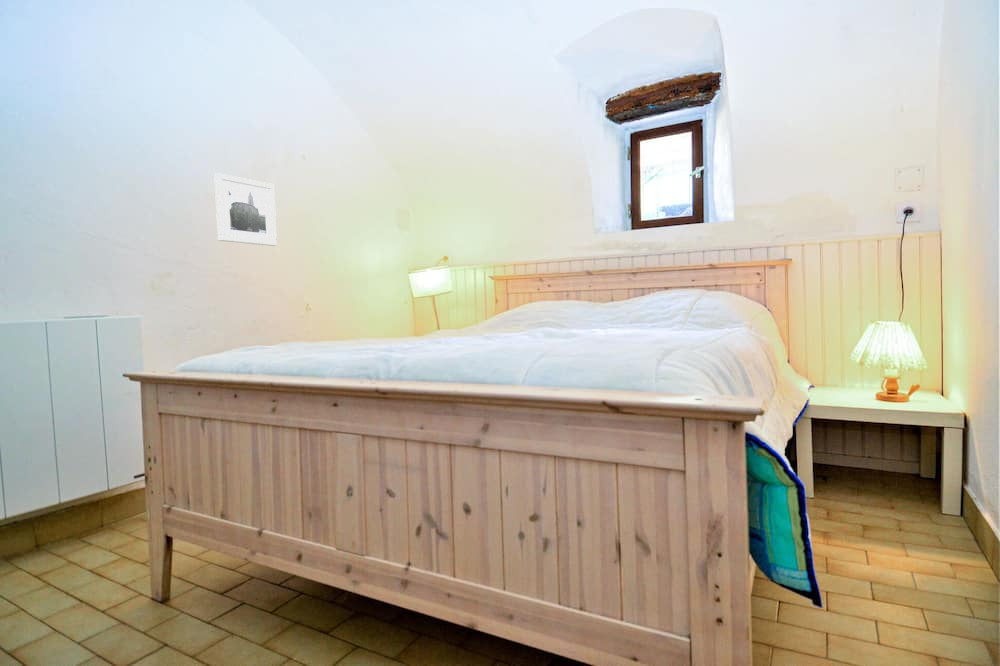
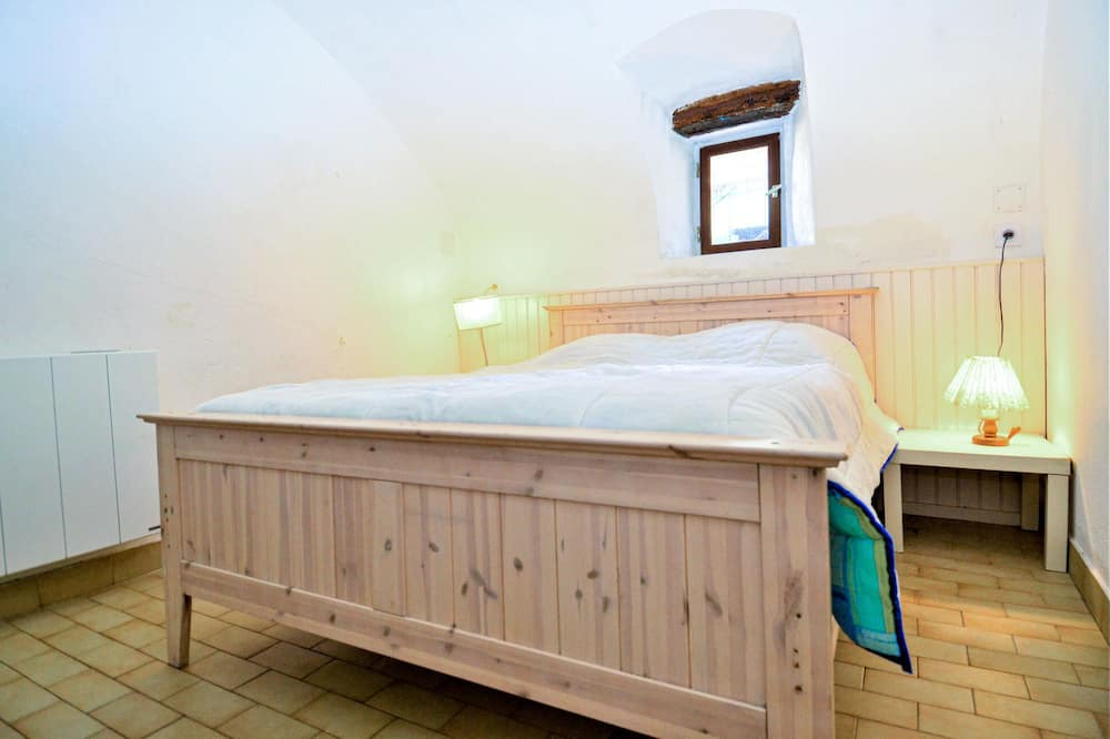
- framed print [213,172,278,247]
